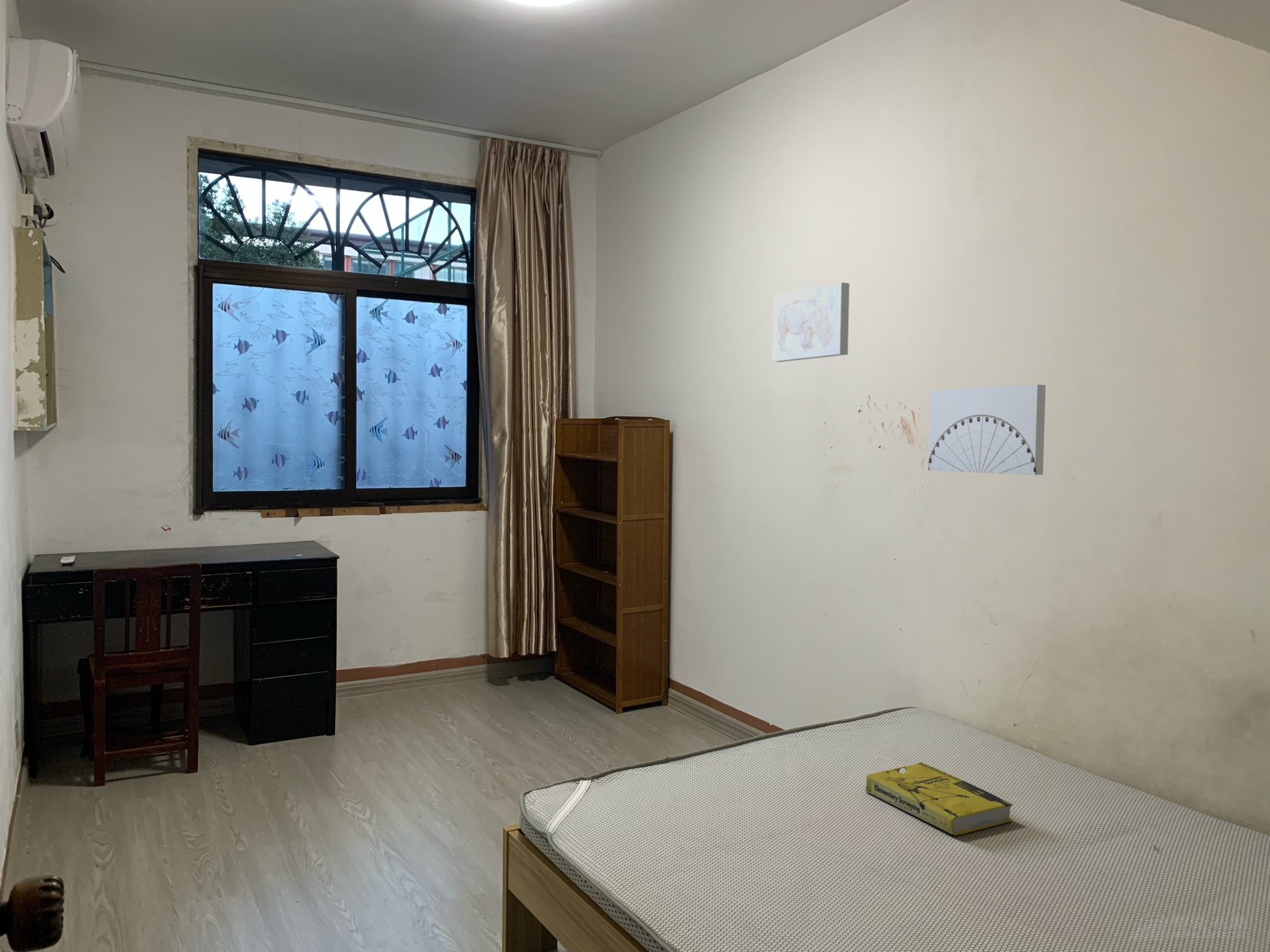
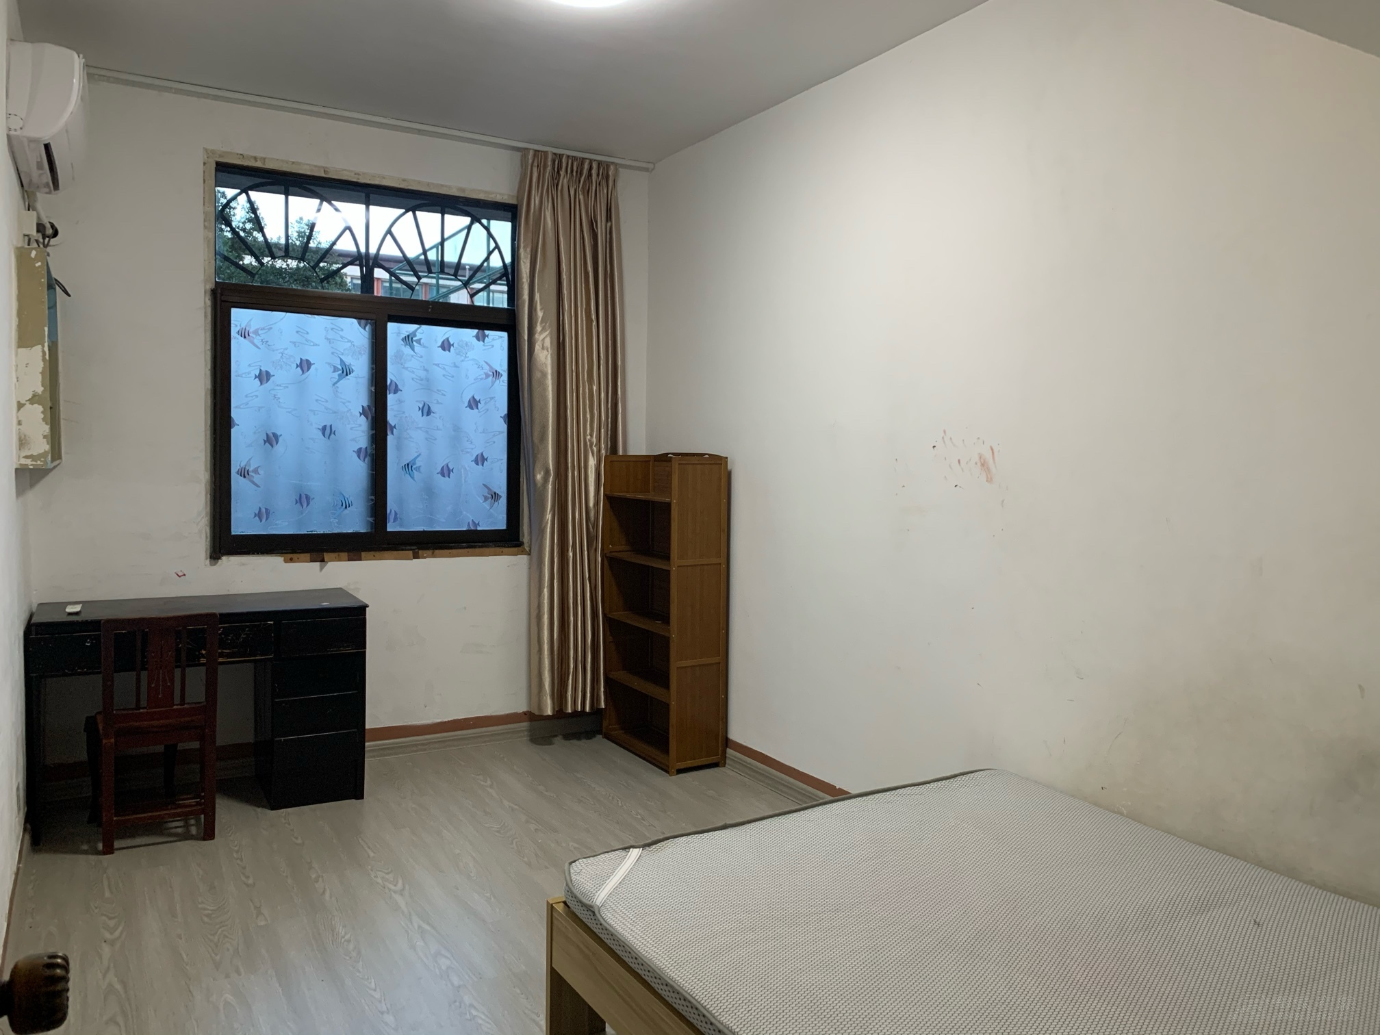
- wall art [772,281,850,363]
- book [865,762,1014,836]
- wall art [928,384,1046,475]
